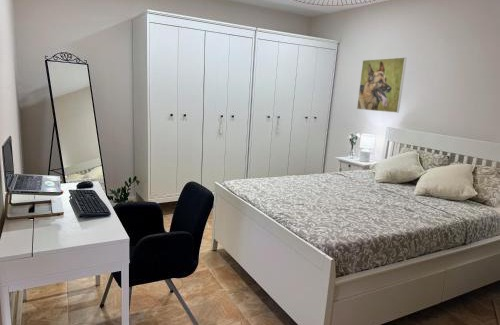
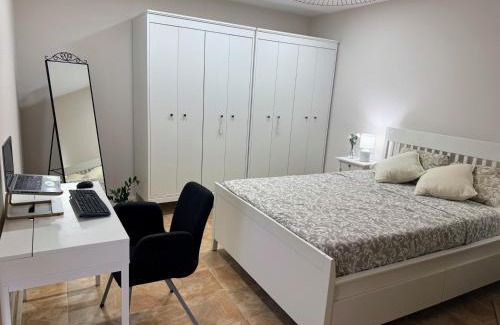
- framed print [356,56,408,114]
